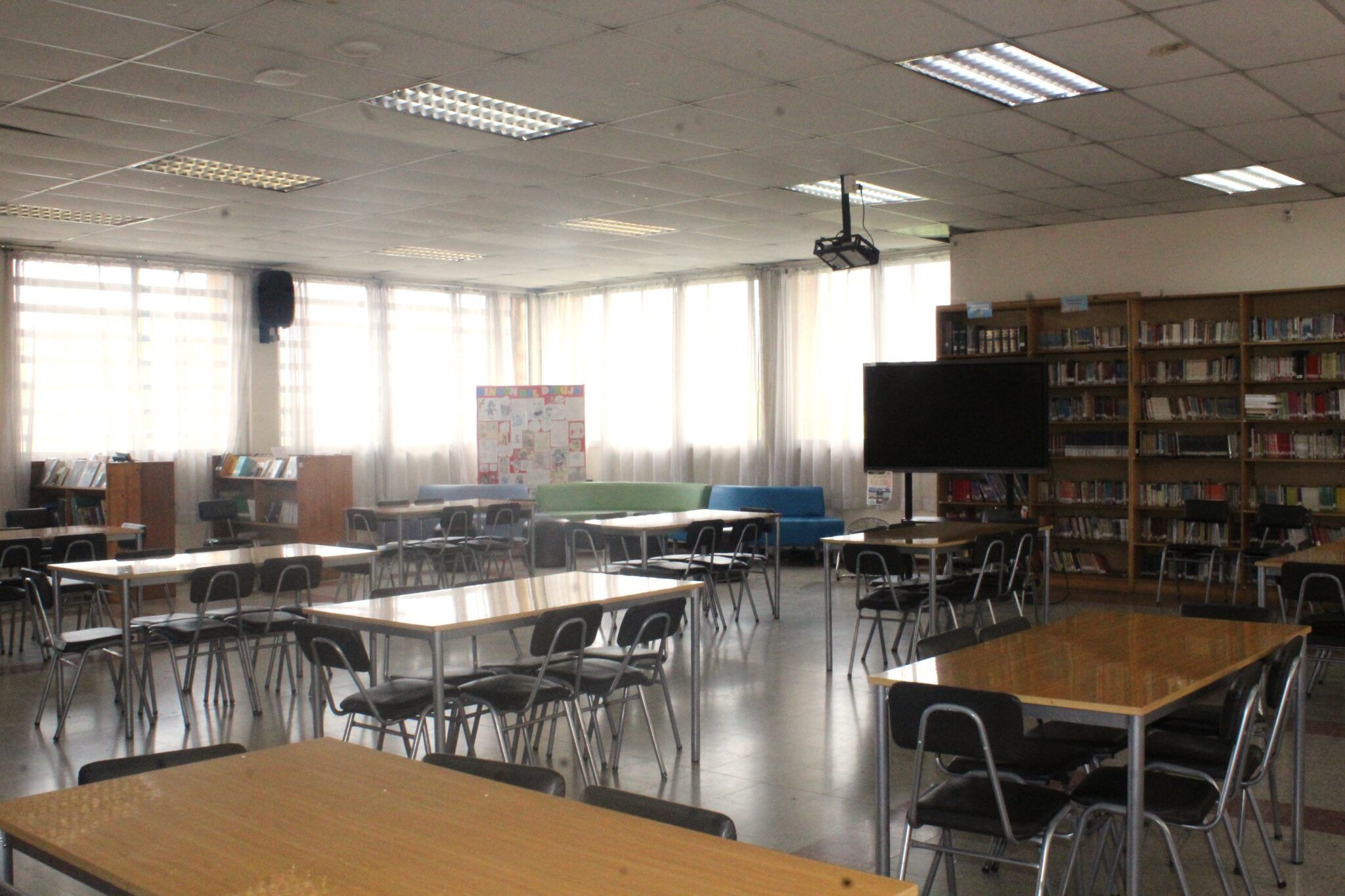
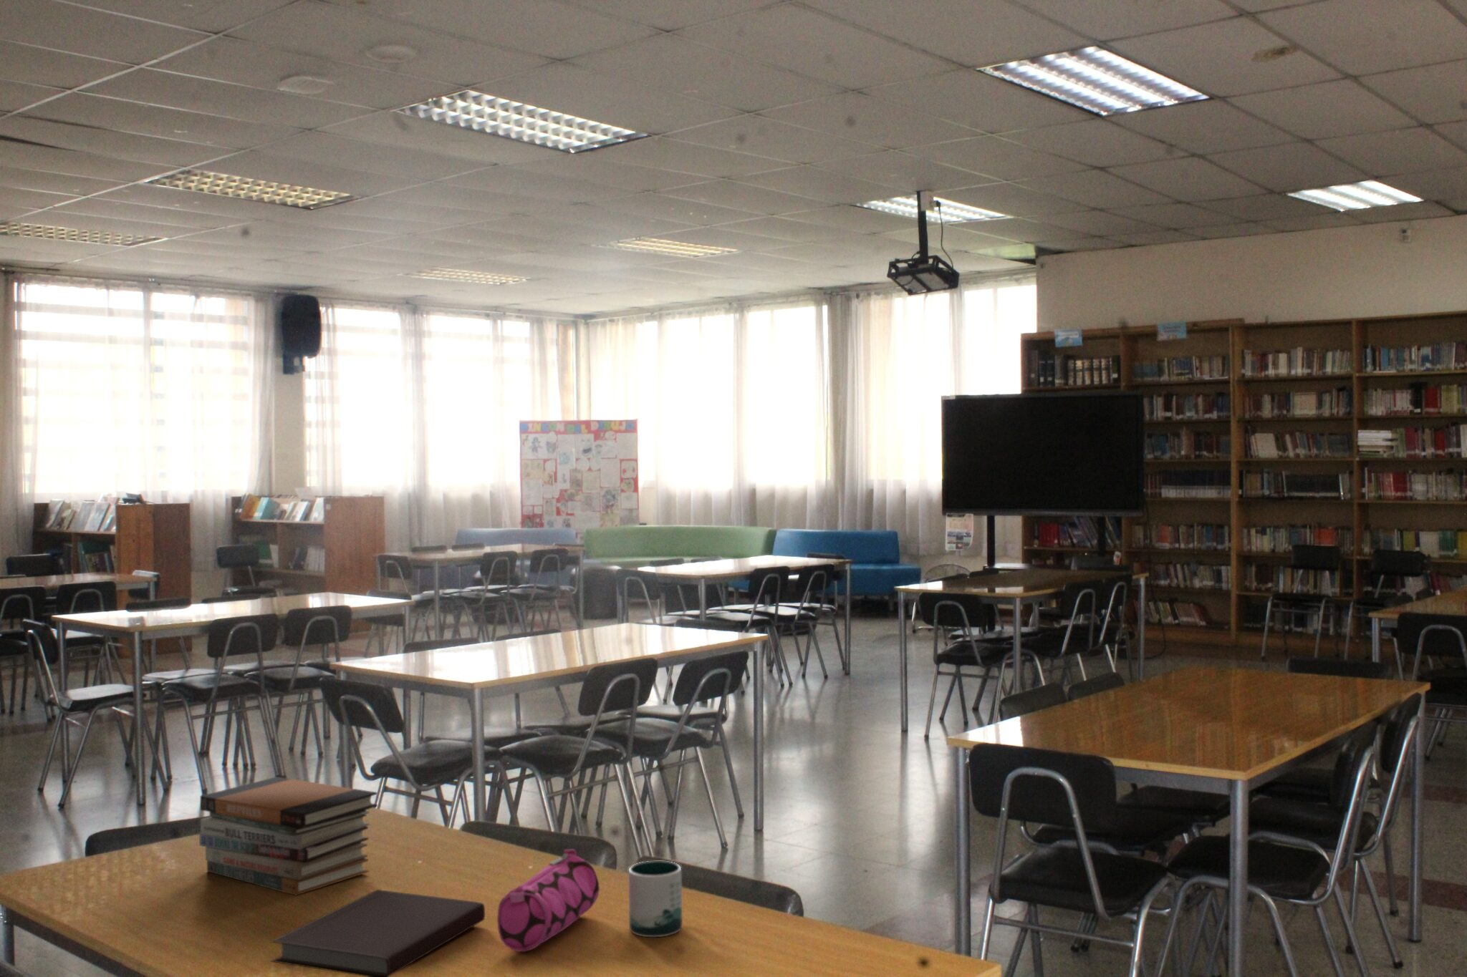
+ pencil case [496,848,600,953]
+ book stack [199,776,378,896]
+ notebook [269,889,485,977]
+ mug [627,860,683,938]
